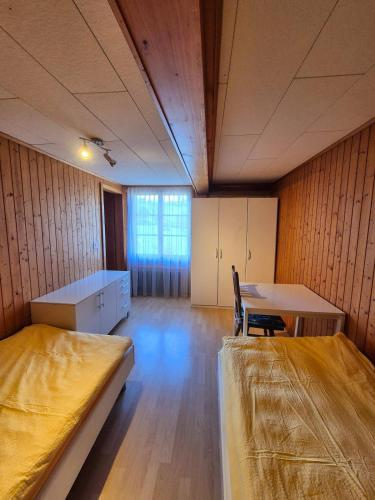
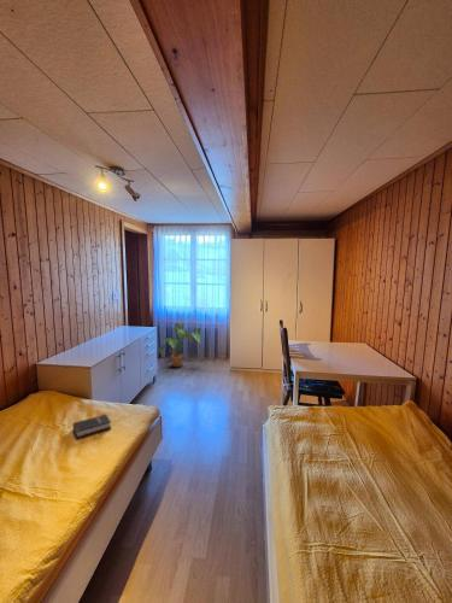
+ hardback book [72,414,112,439]
+ house plant [158,322,202,368]
